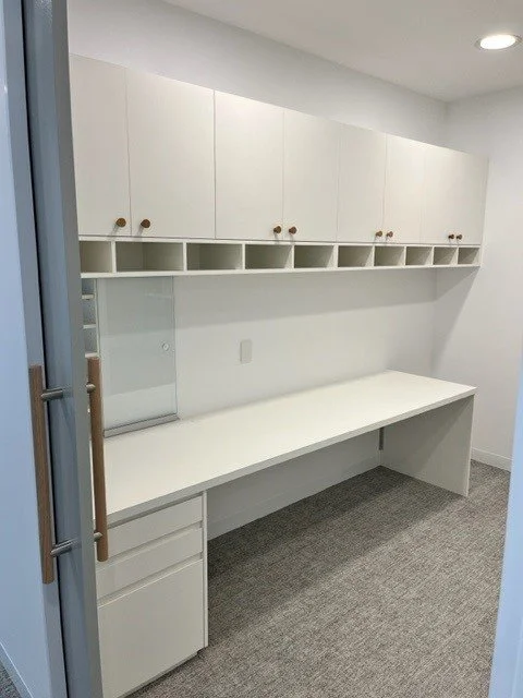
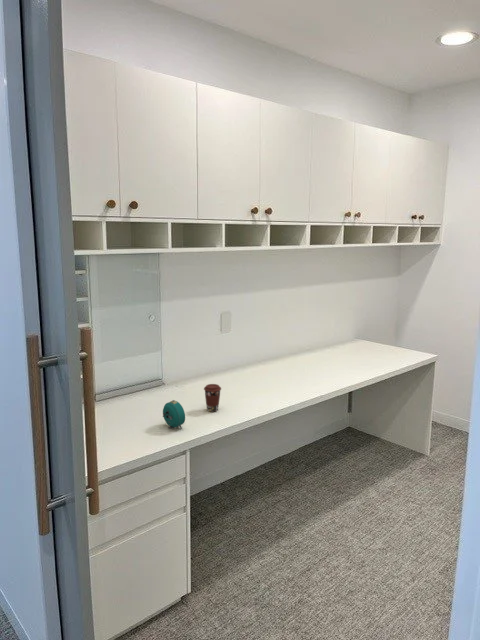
+ coffee cup [203,383,222,413]
+ alarm clock [162,399,186,430]
